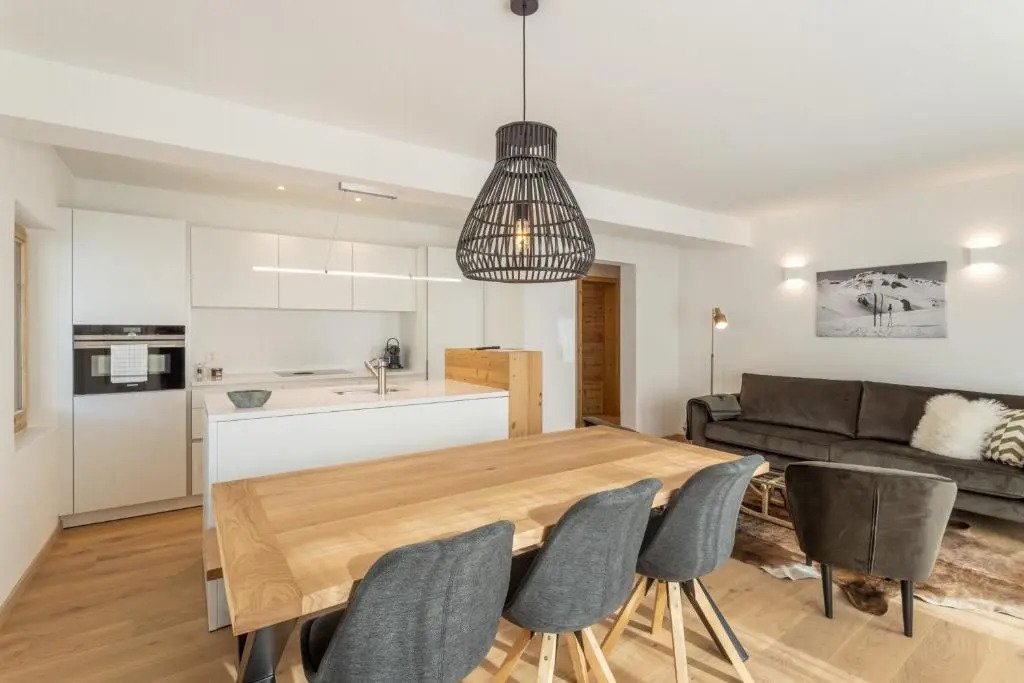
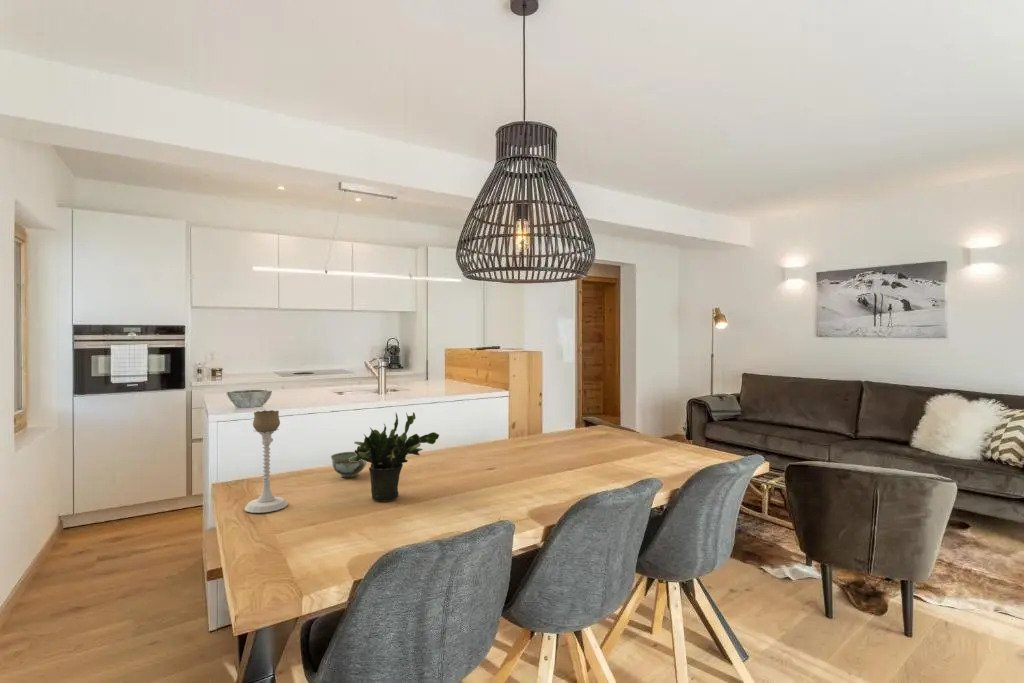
+ candle holder [244,409,289,514]
+ bowl [330,451,367,479]
+ potted plant [349,411,440,502]
